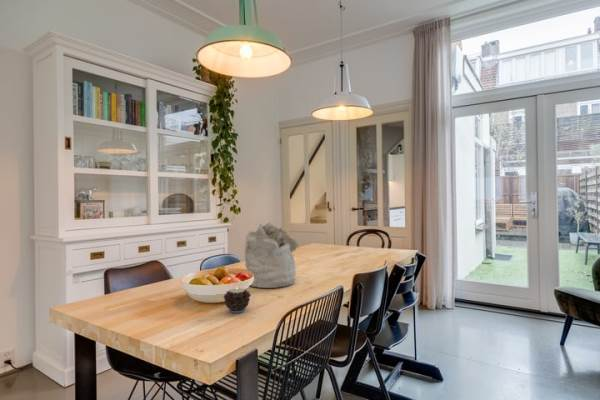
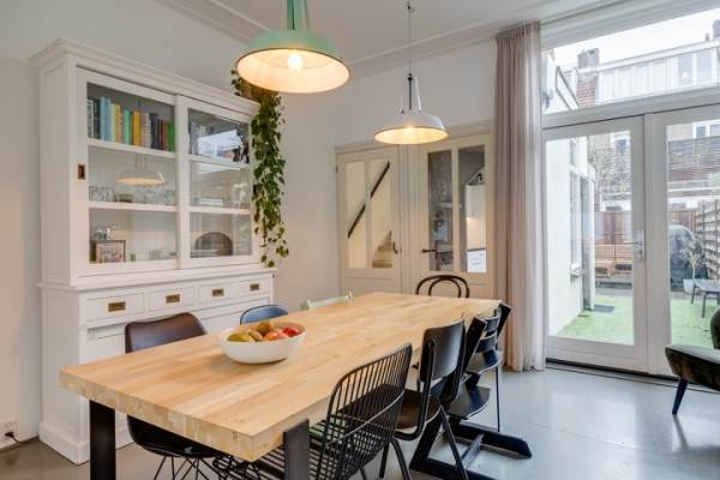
- candle [222,288,252,314]
- mineral sample [244,221,300,289]
